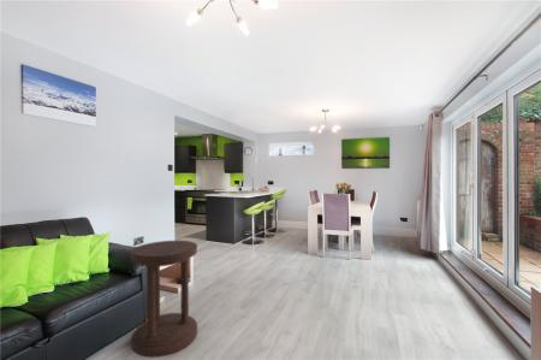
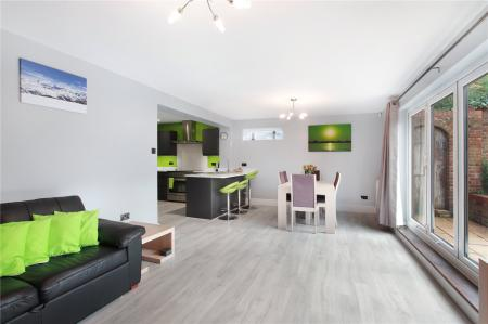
- side table [130,240,198,359]
